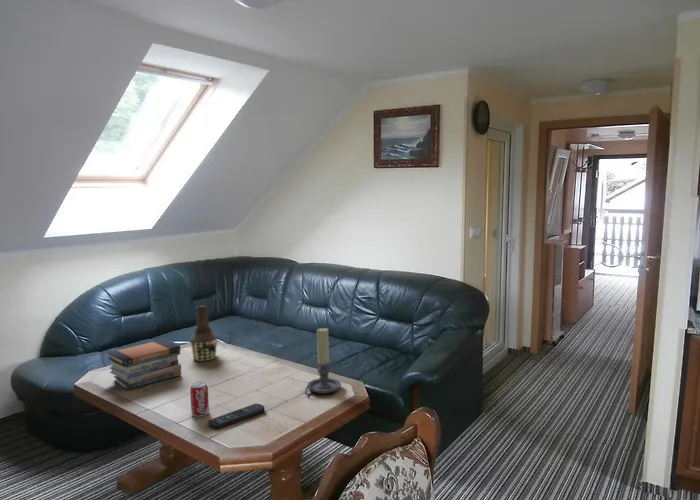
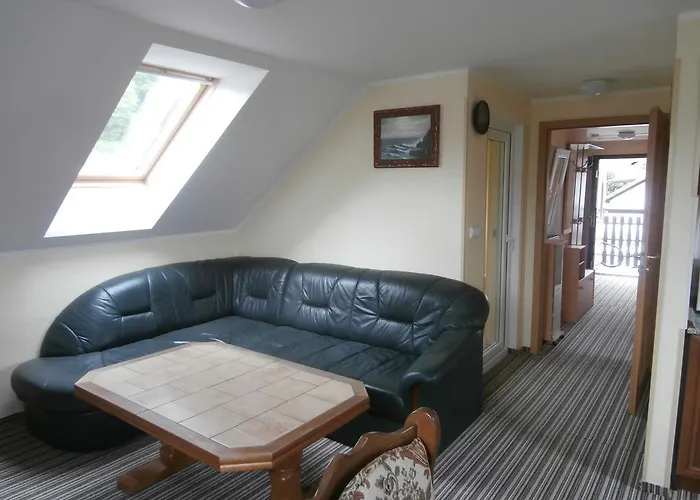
- beverage can [189,381,210,418]
- book stack [106,339,182,391]
- remote control [207,403,266,430]
- bottle [188,304,219,362]
- candle holder [304,327,342,396]
